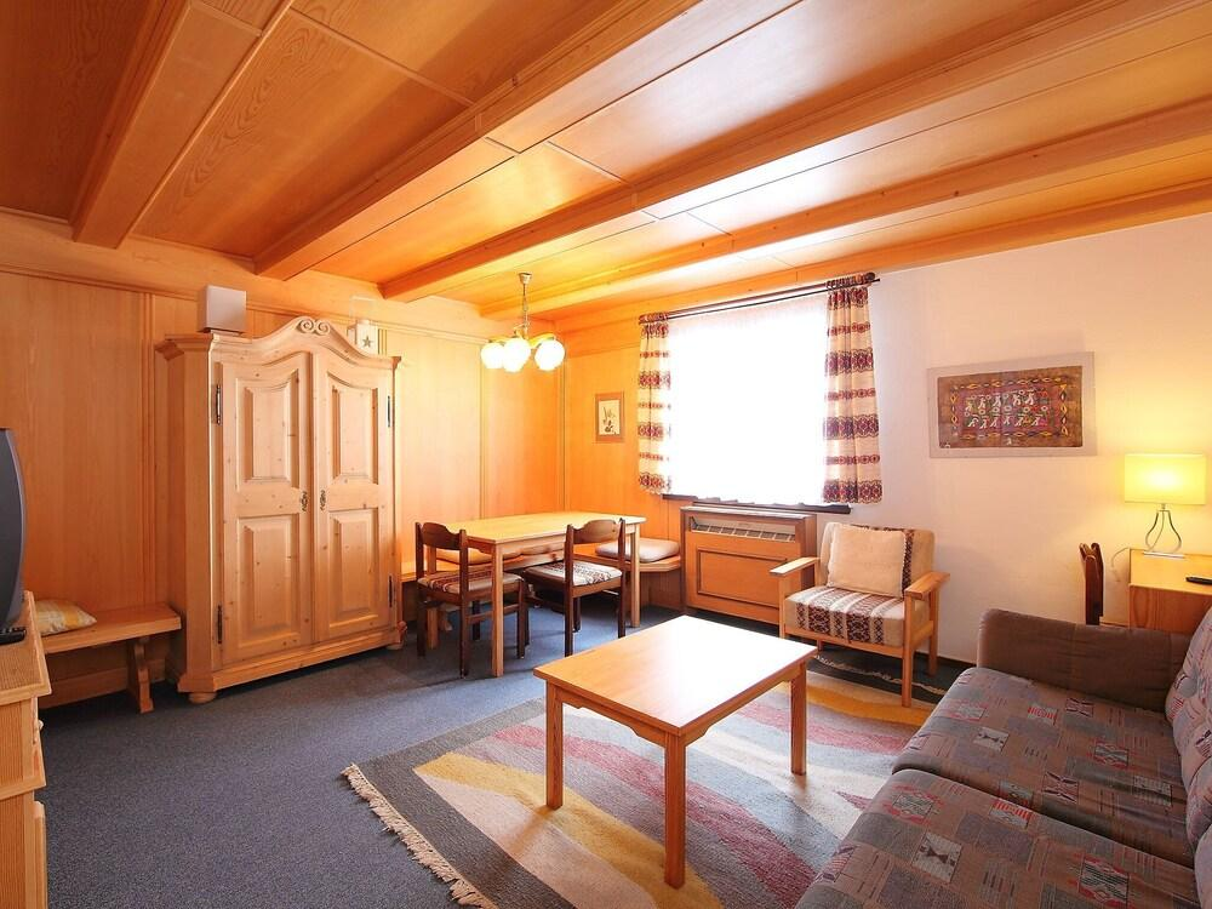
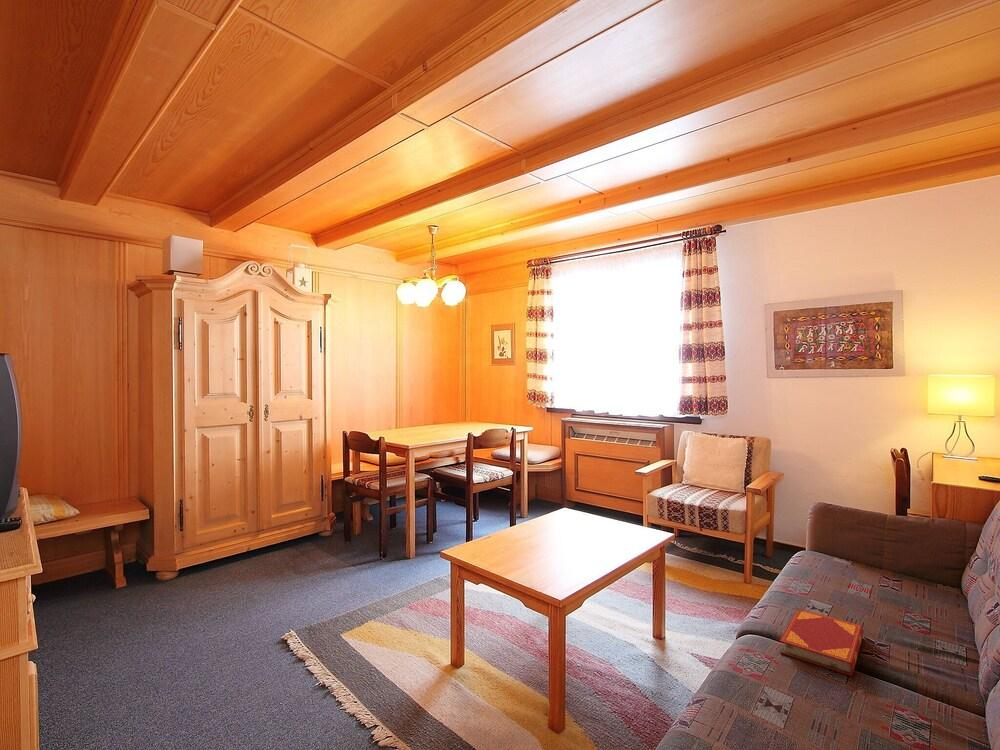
+ hardback book [779,607,864,677]
